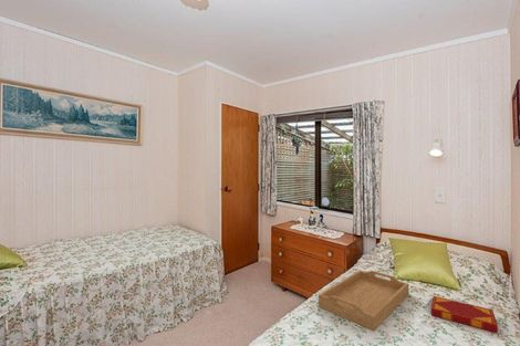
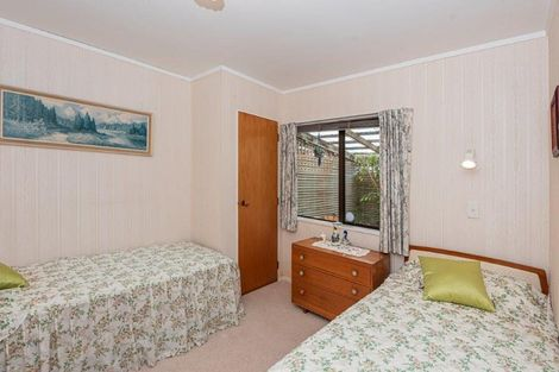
- serving tray [318,269,409,332]
- hardback book [430,295,499,334]
